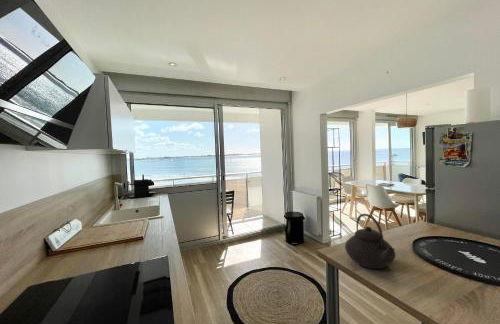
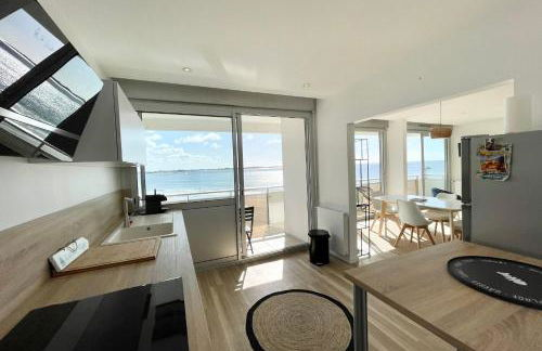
- teapot [344,213,396,270]
